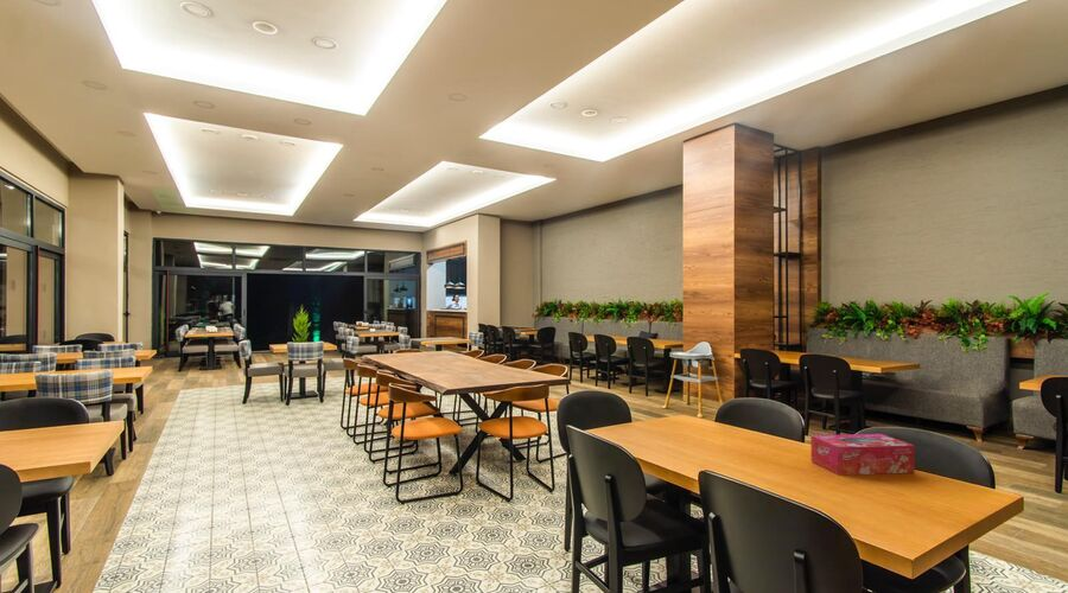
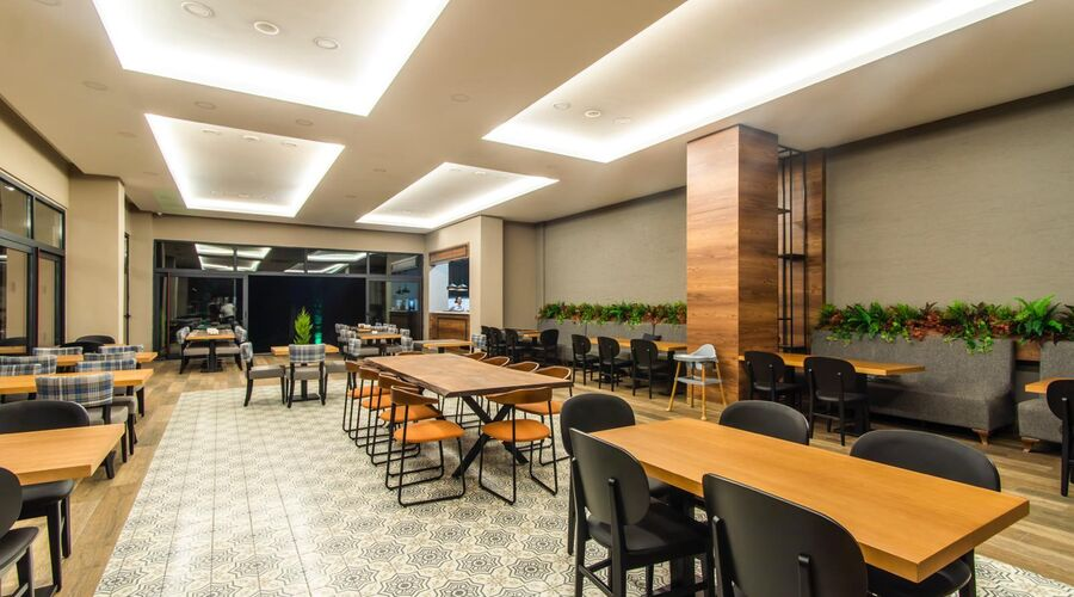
- tissue box [809,433,915,476]
